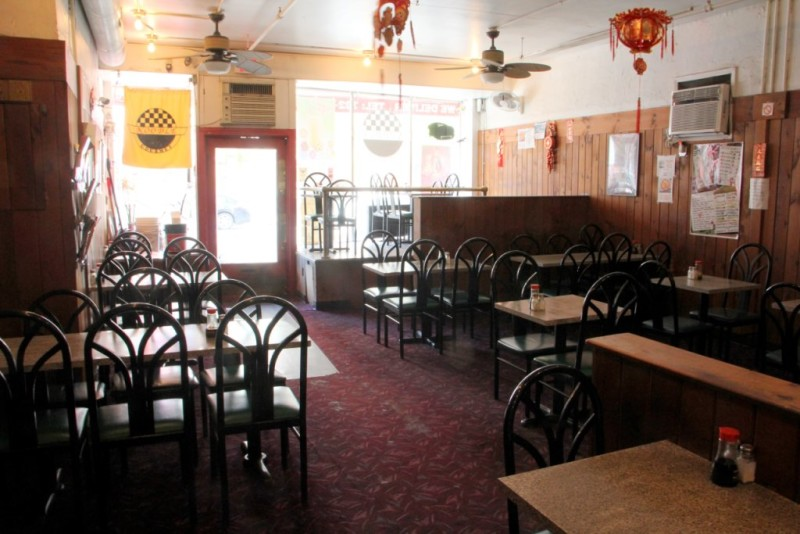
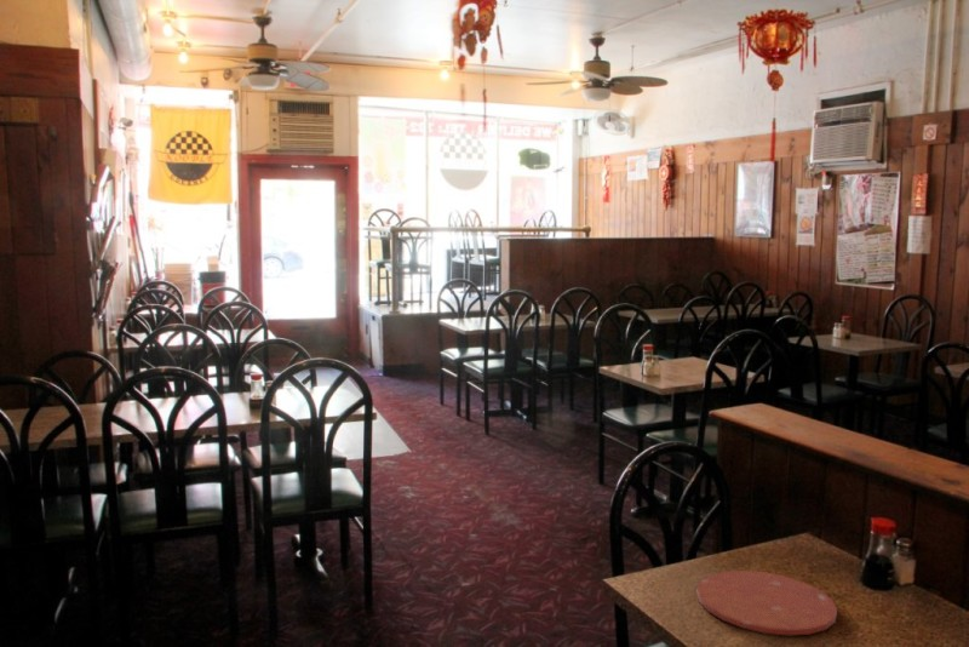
+ plate [696,569,838,636]
